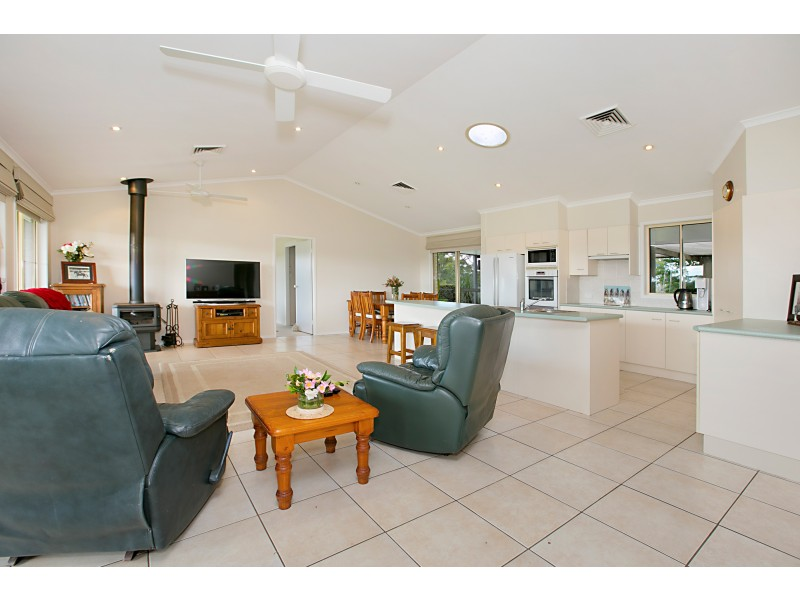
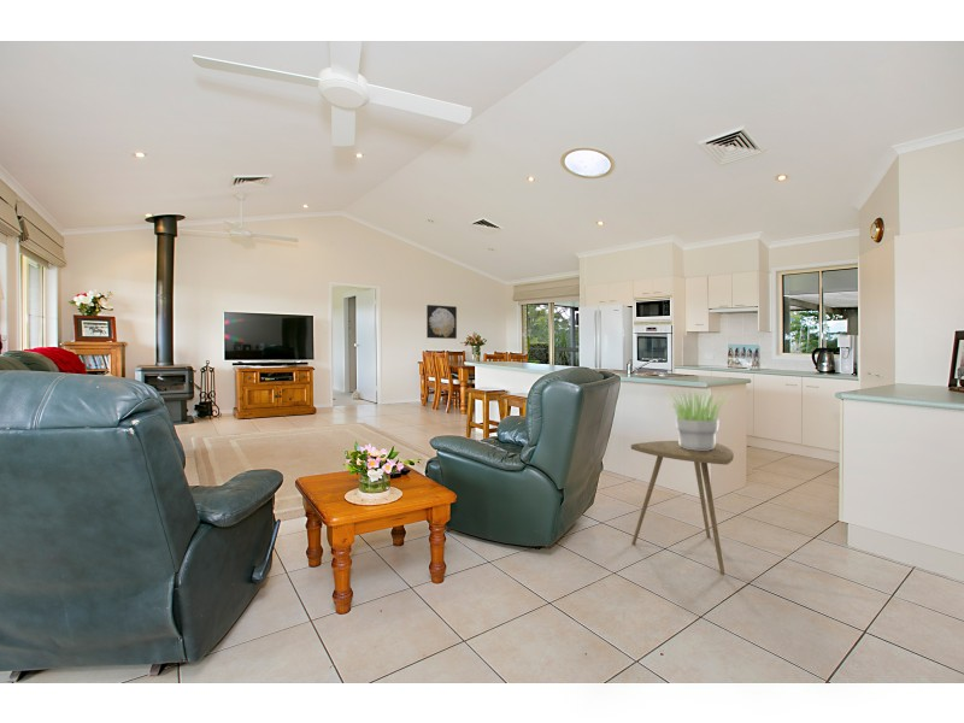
+ wall art [425,304,458,340]
+ side table [630,440,735,577]
+ potted plant [663,389,734,451]
